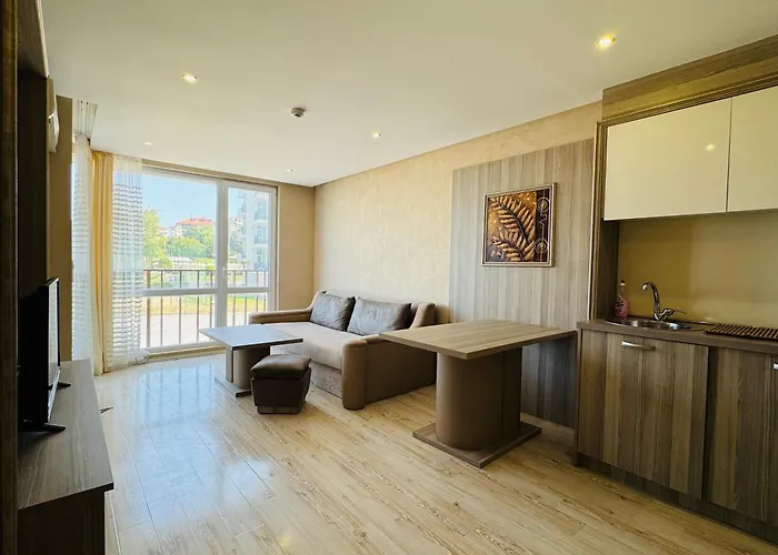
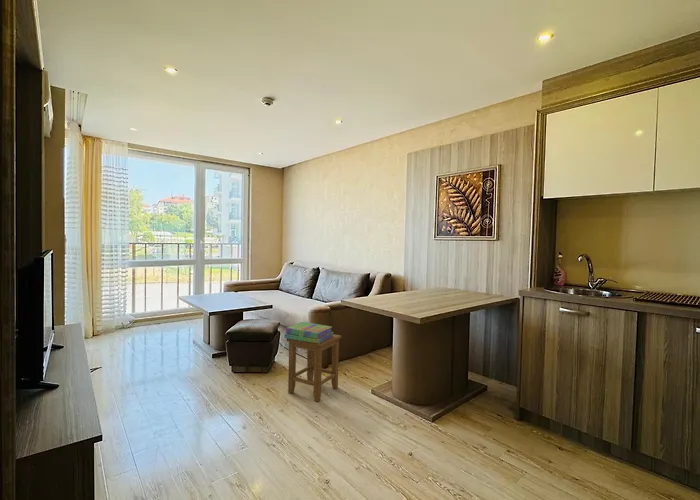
+ stool [286,333,342,403]
+ stack of books [284,321,334,344]
